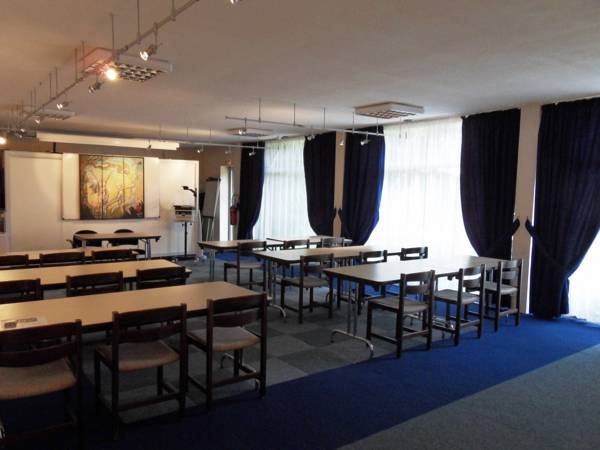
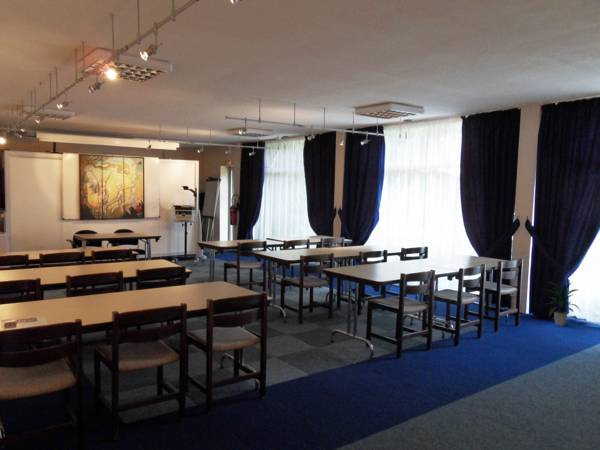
+ indoor plant [544,281,582,327]
